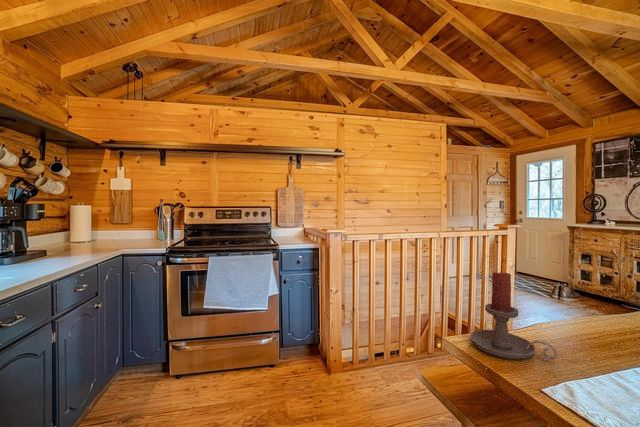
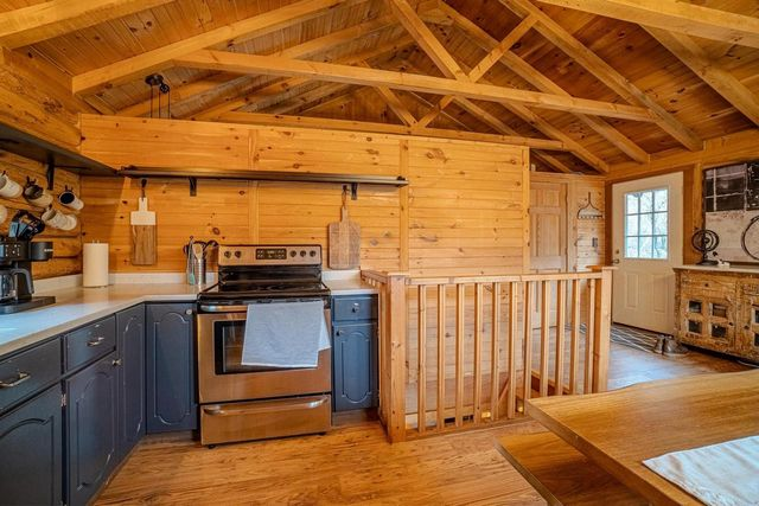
- candle holder [469,271,558,361]
